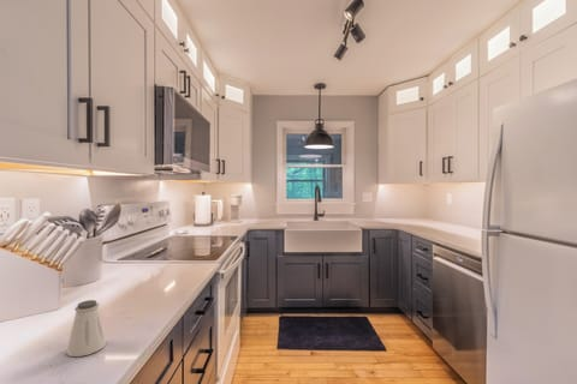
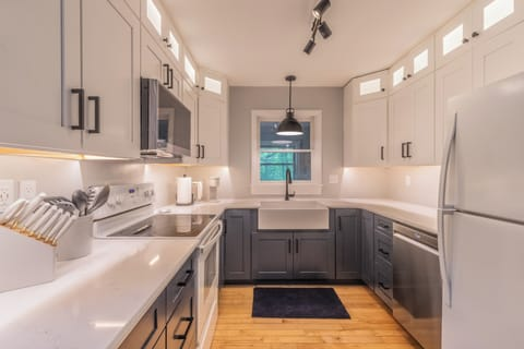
- saltshaker [65,299,107,358]
